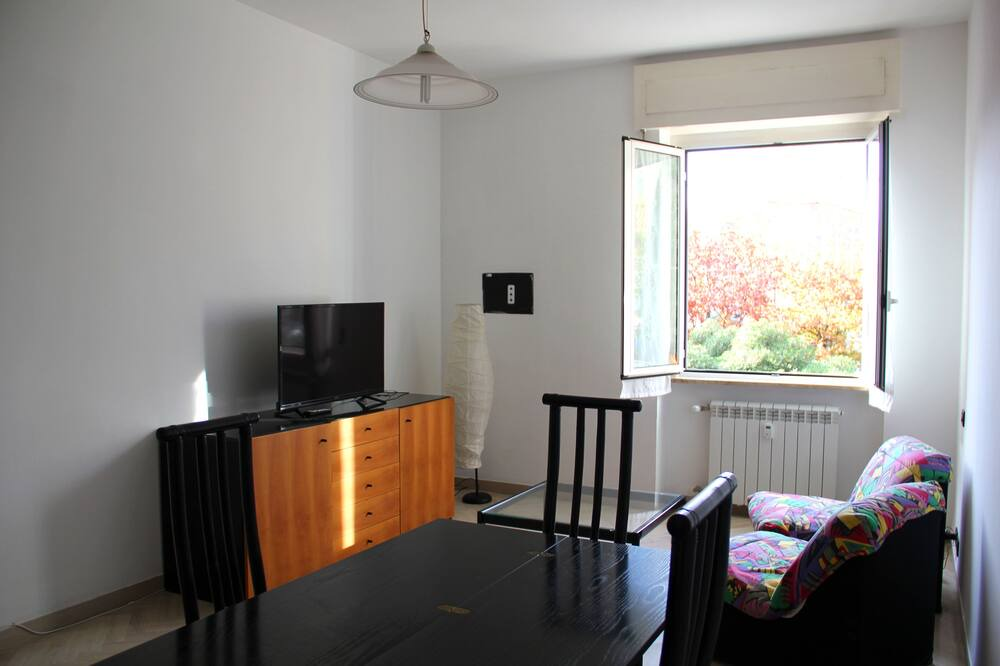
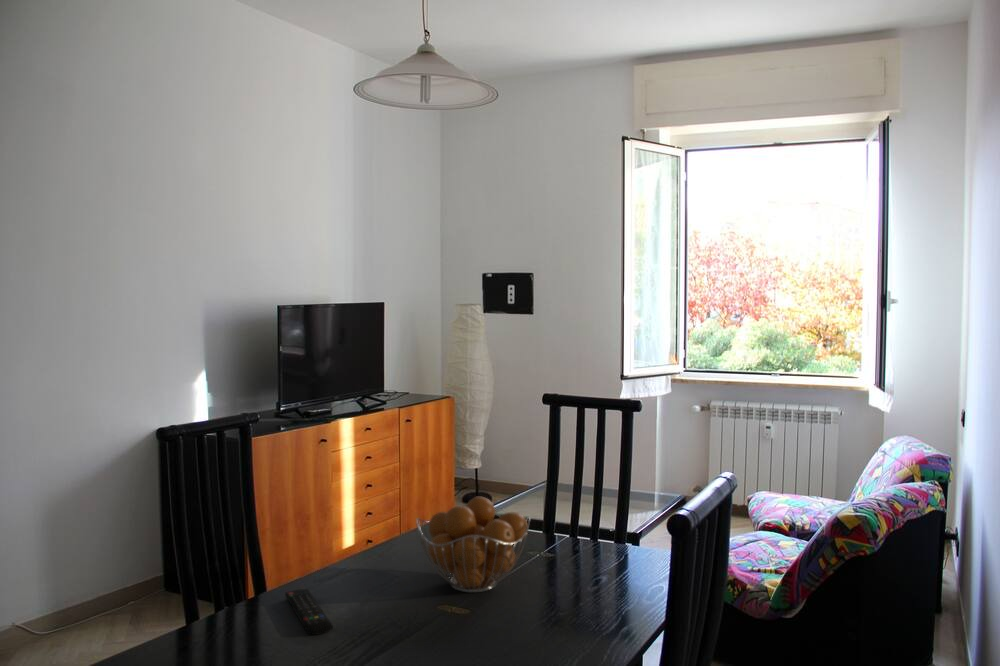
+ remote control [284,588,334,636]
+ fruit basket [415,496,531,593]
